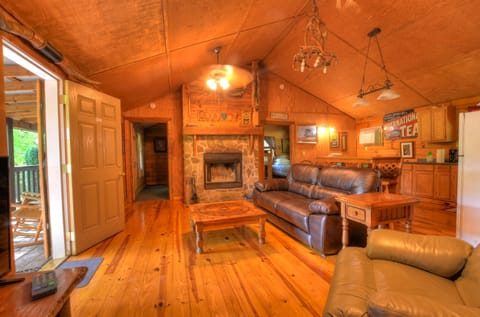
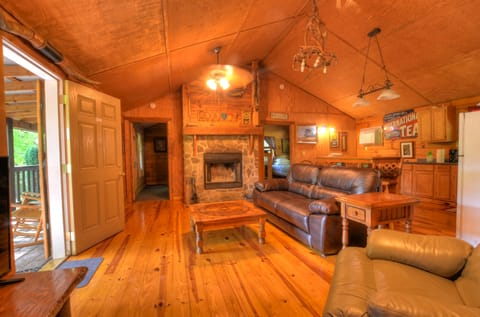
- remote control [31,269,58,301]
